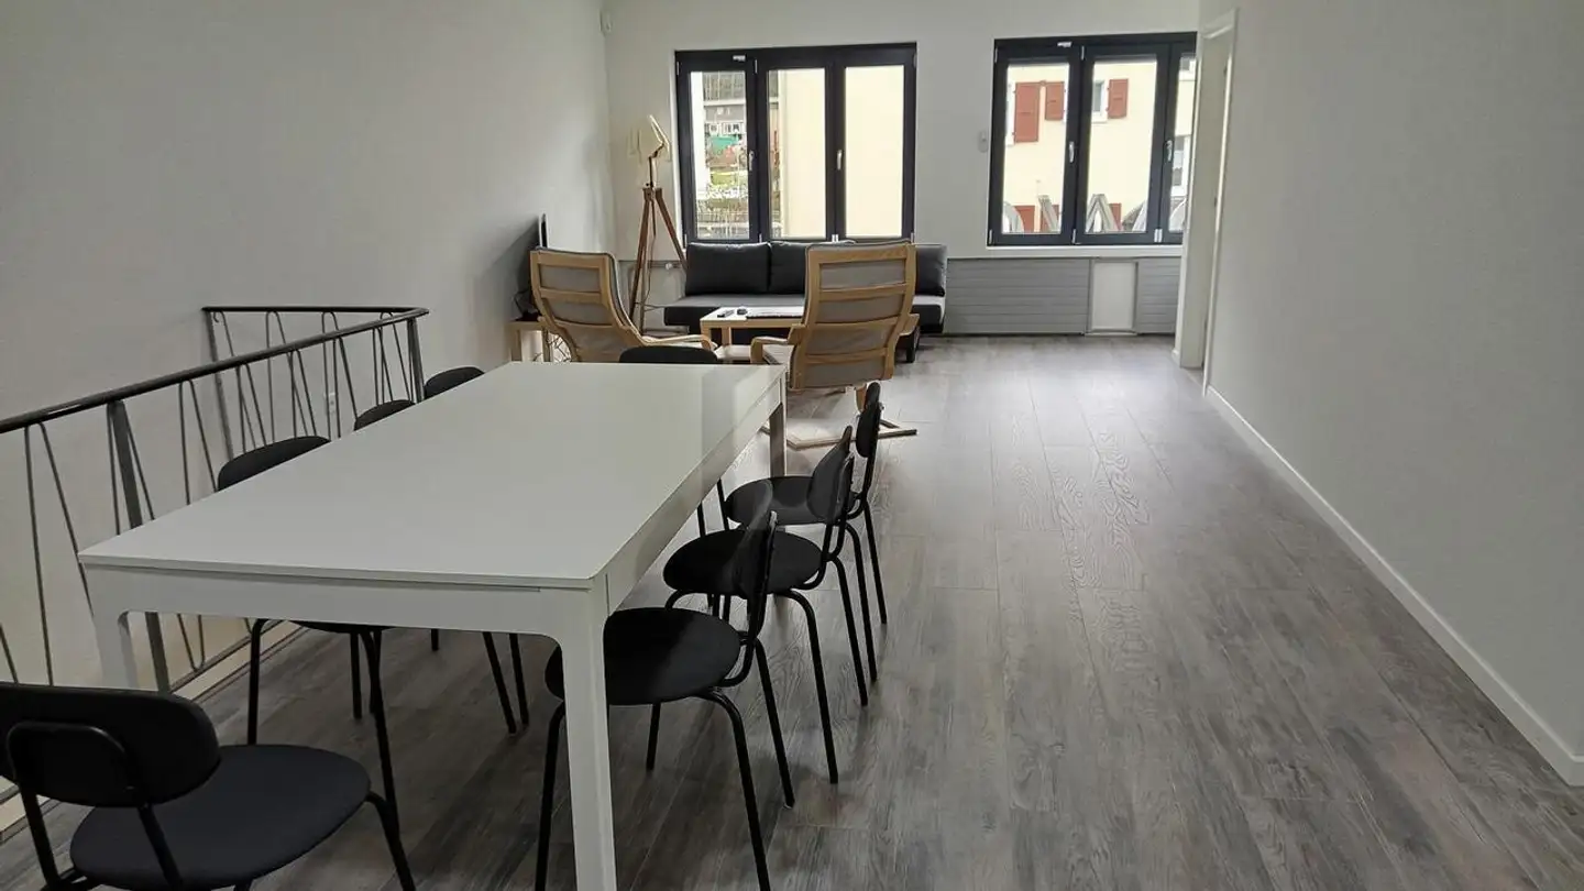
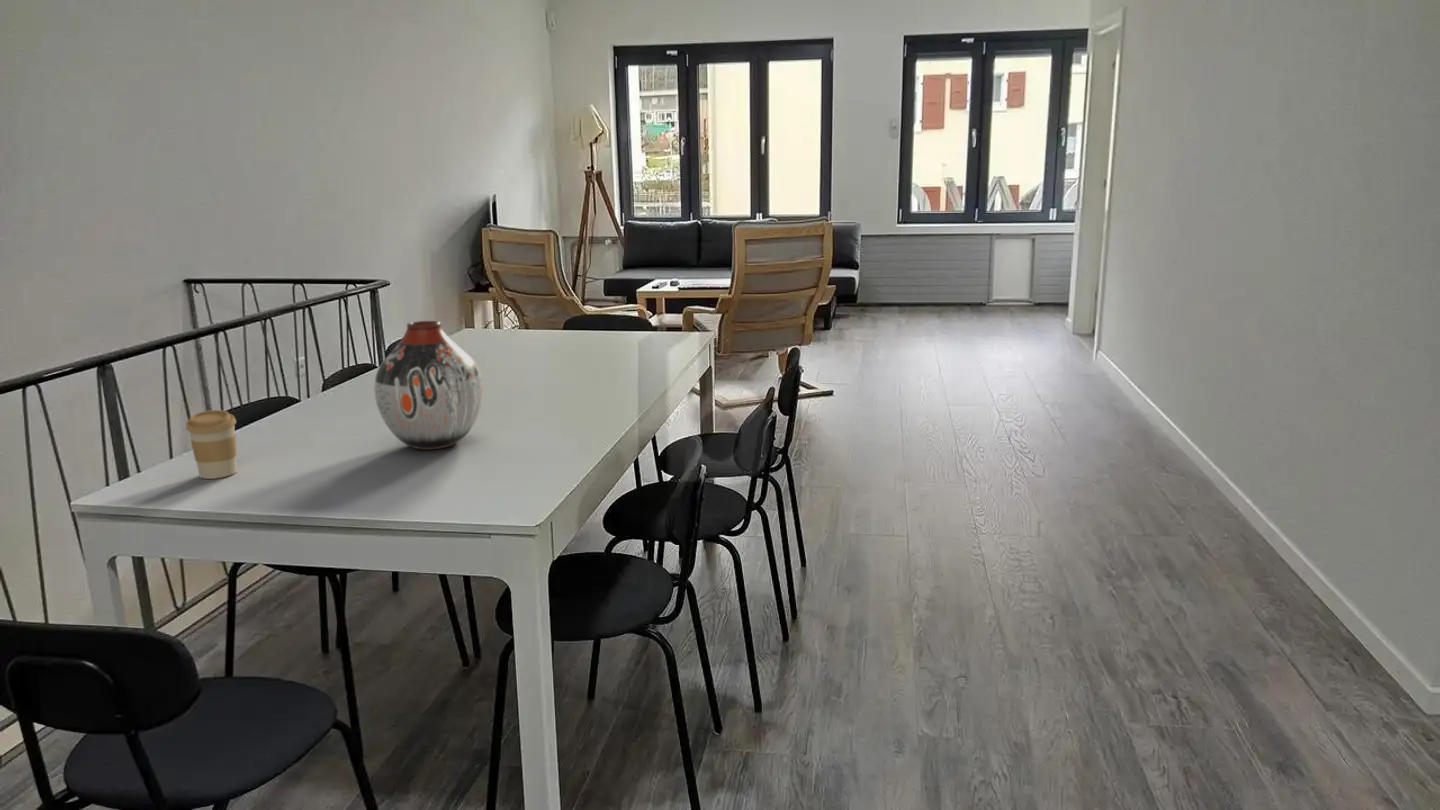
+ coffee cup [185,409,238,480]
+ vase [373,320,484,451]
